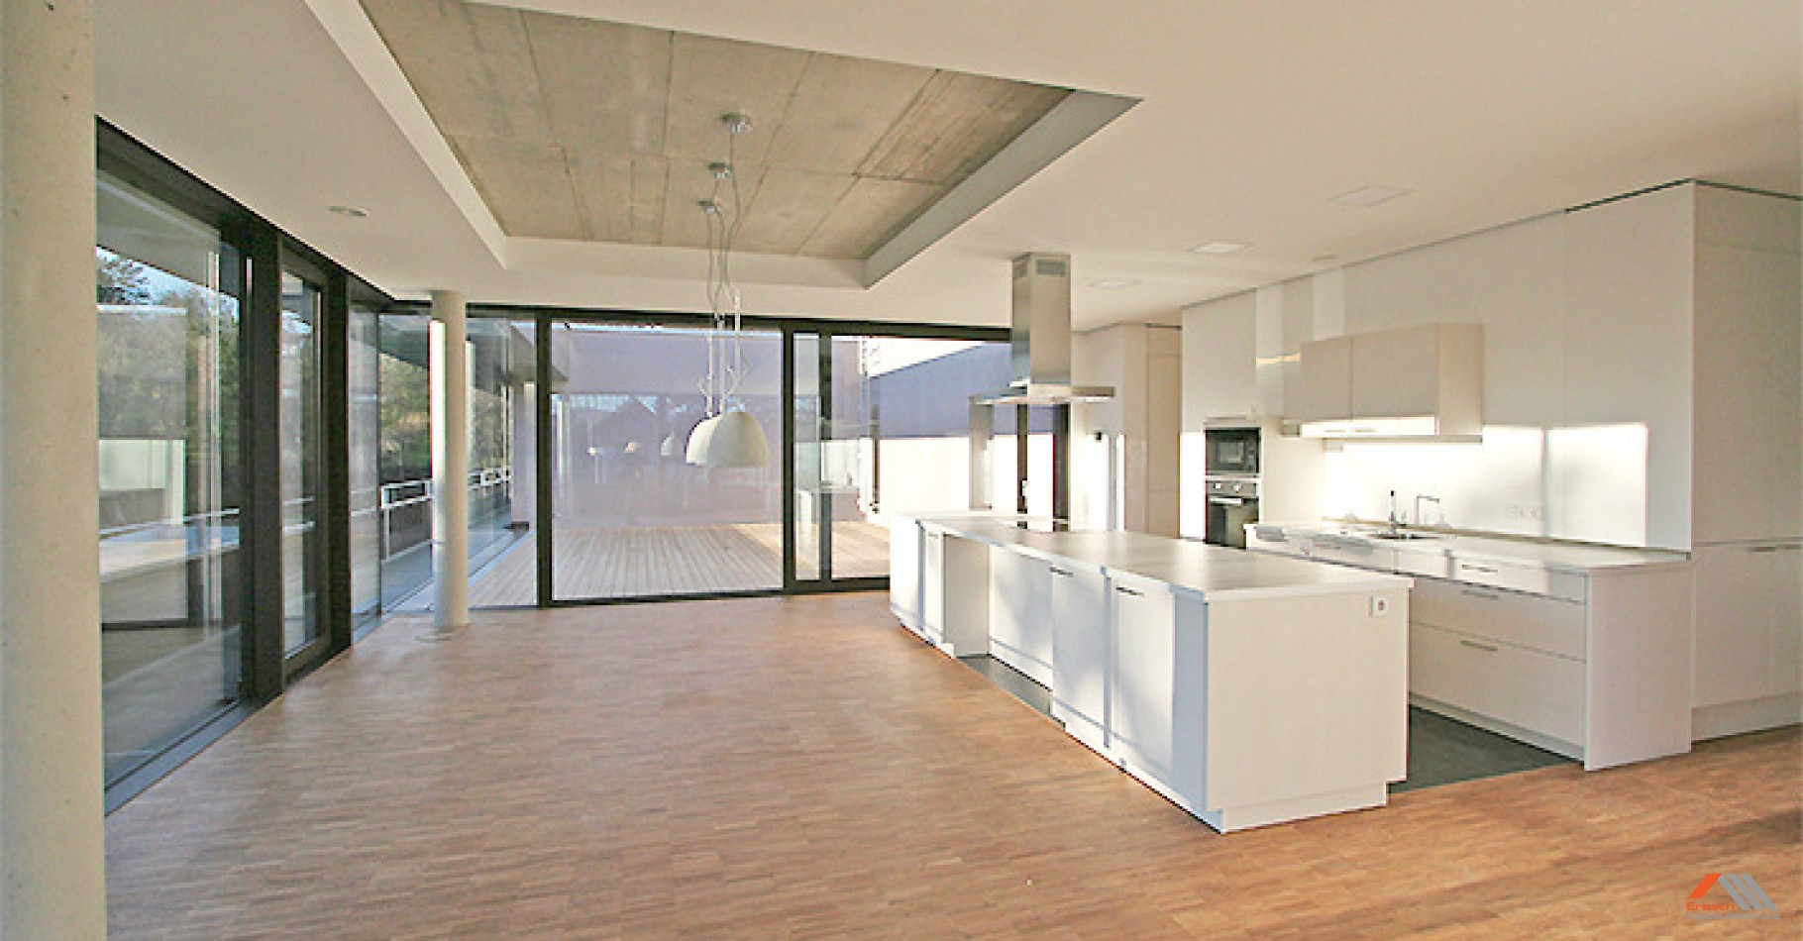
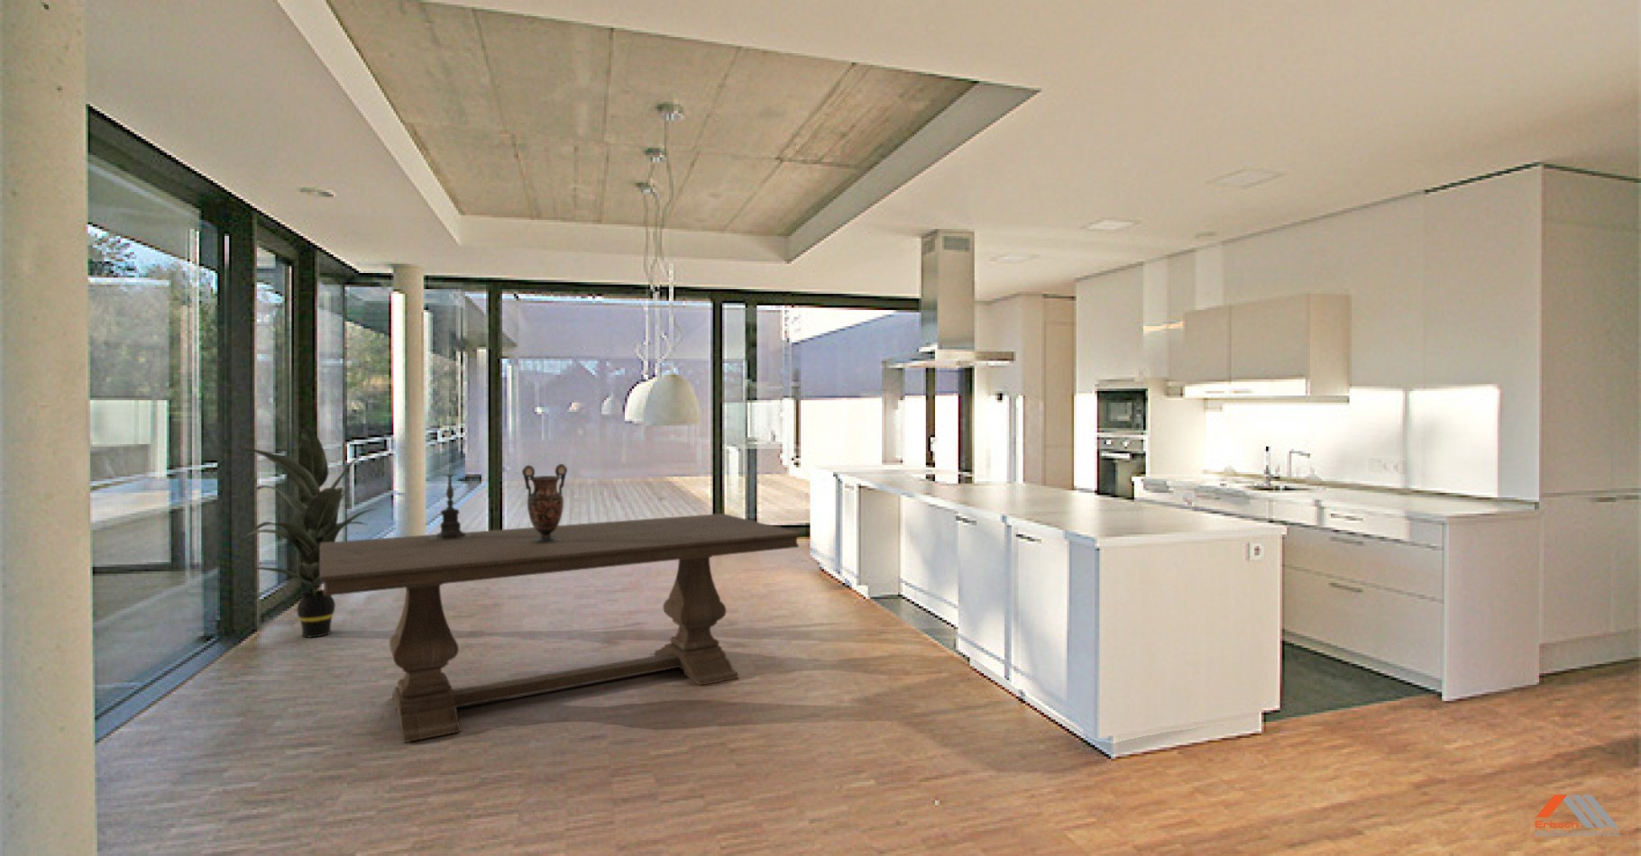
+ indoor plant [237,427,376,639]
+ vase [521,463,568,544]
+ candle holder [428,467,471,540]
+ dining table [320,513,803,743]
